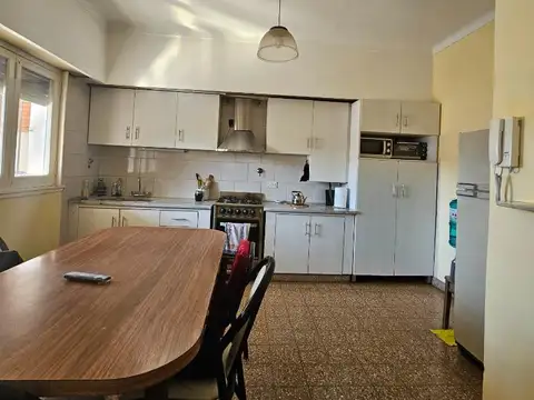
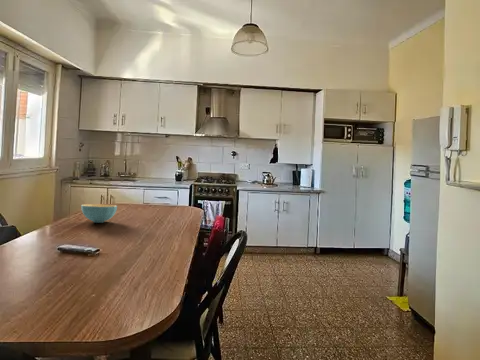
+ cereal bowl [80,203,118,224]
